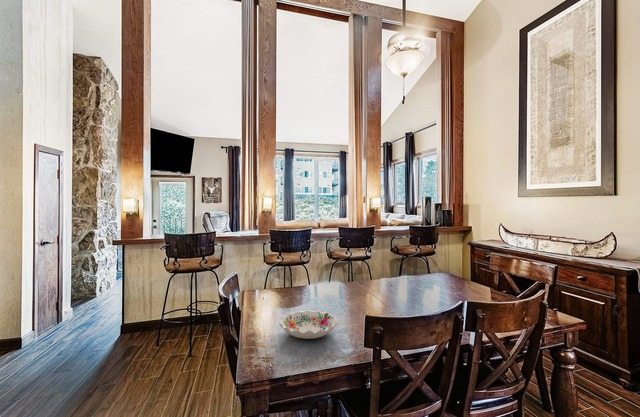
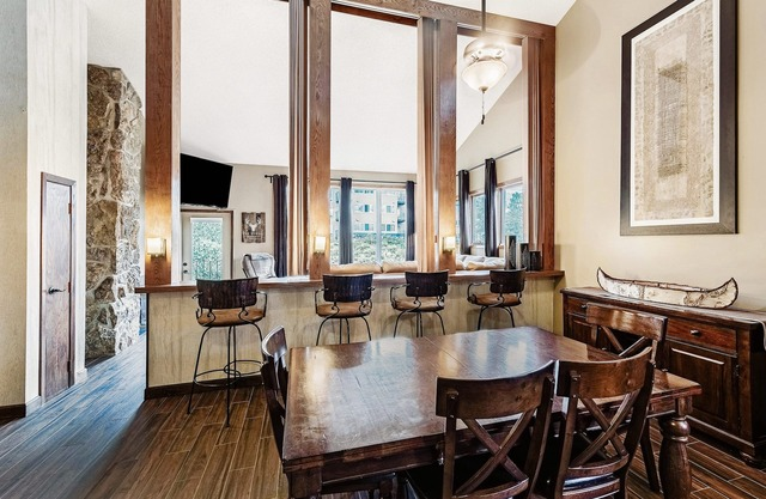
- decorative bowl [278,309,339,340]
